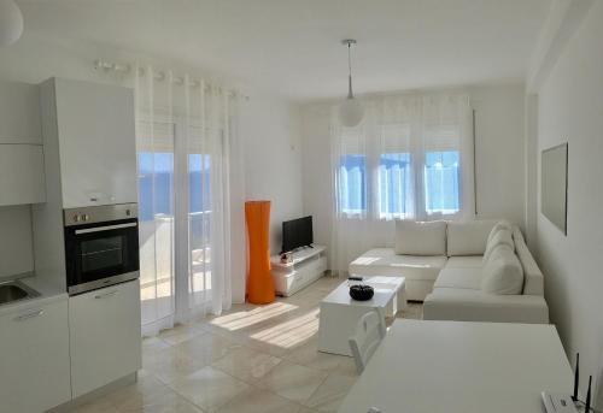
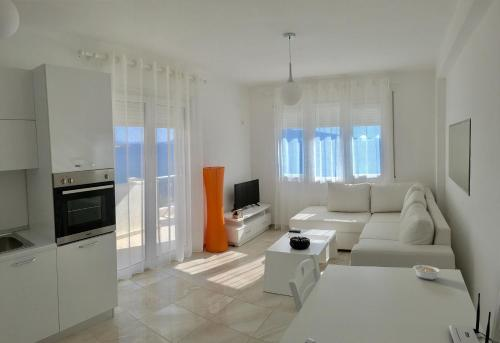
+ legume [412,261,441,281]
